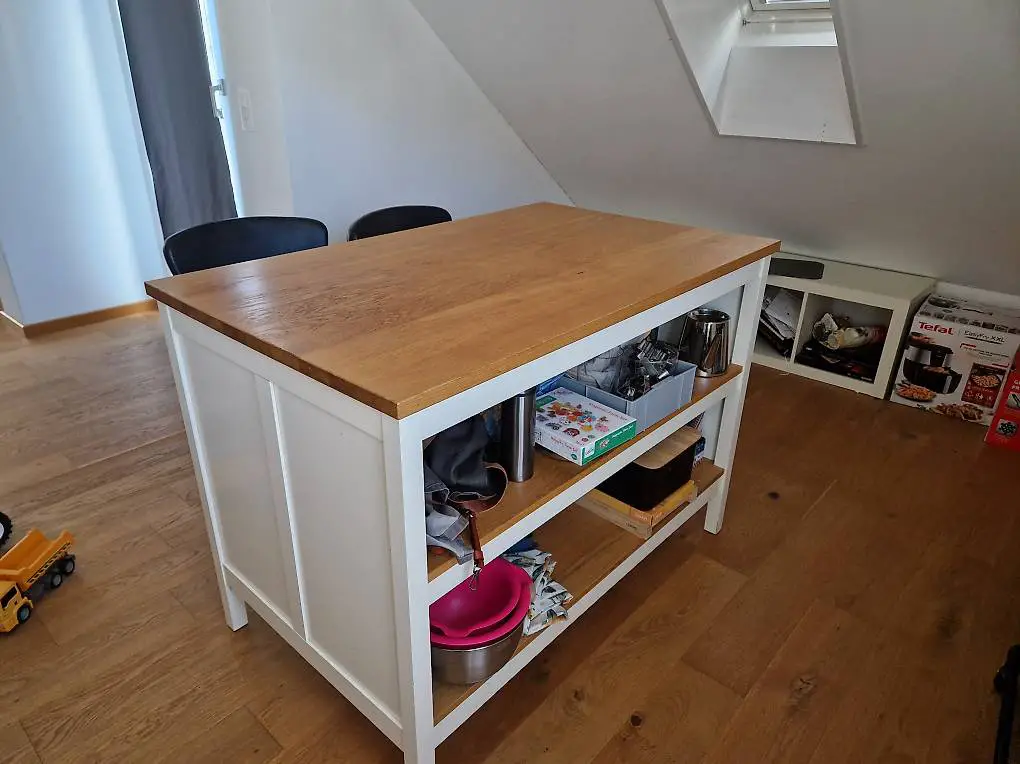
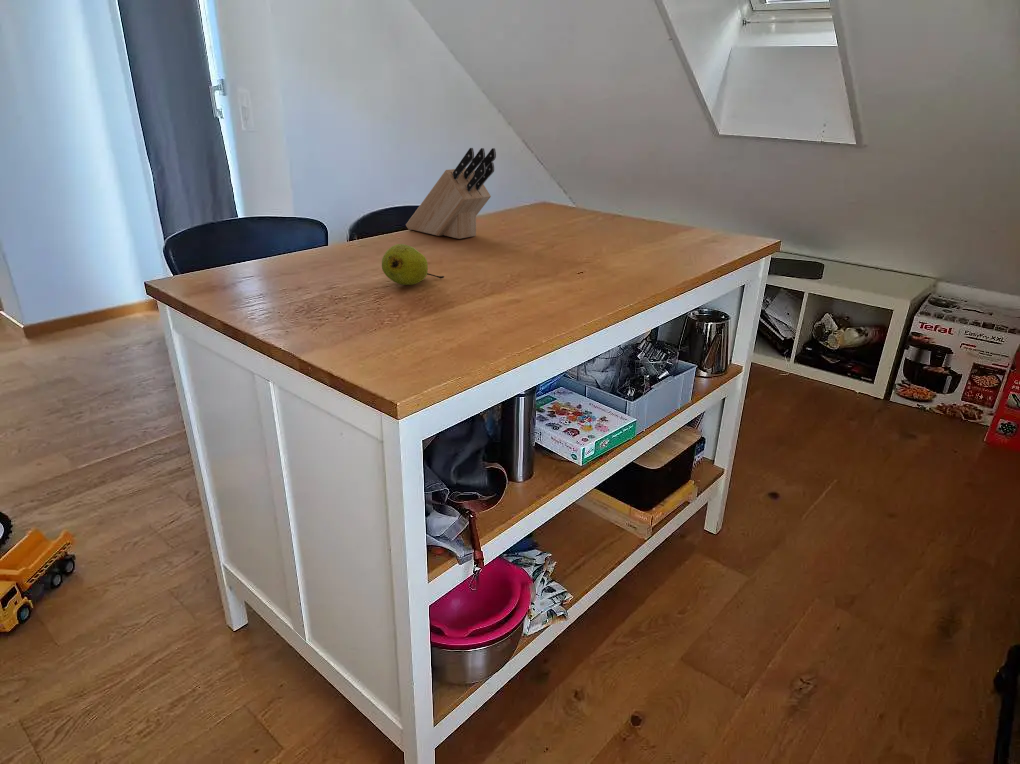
+ fruit [381,243,445,286]
+ knife block [405,147,497,240]
